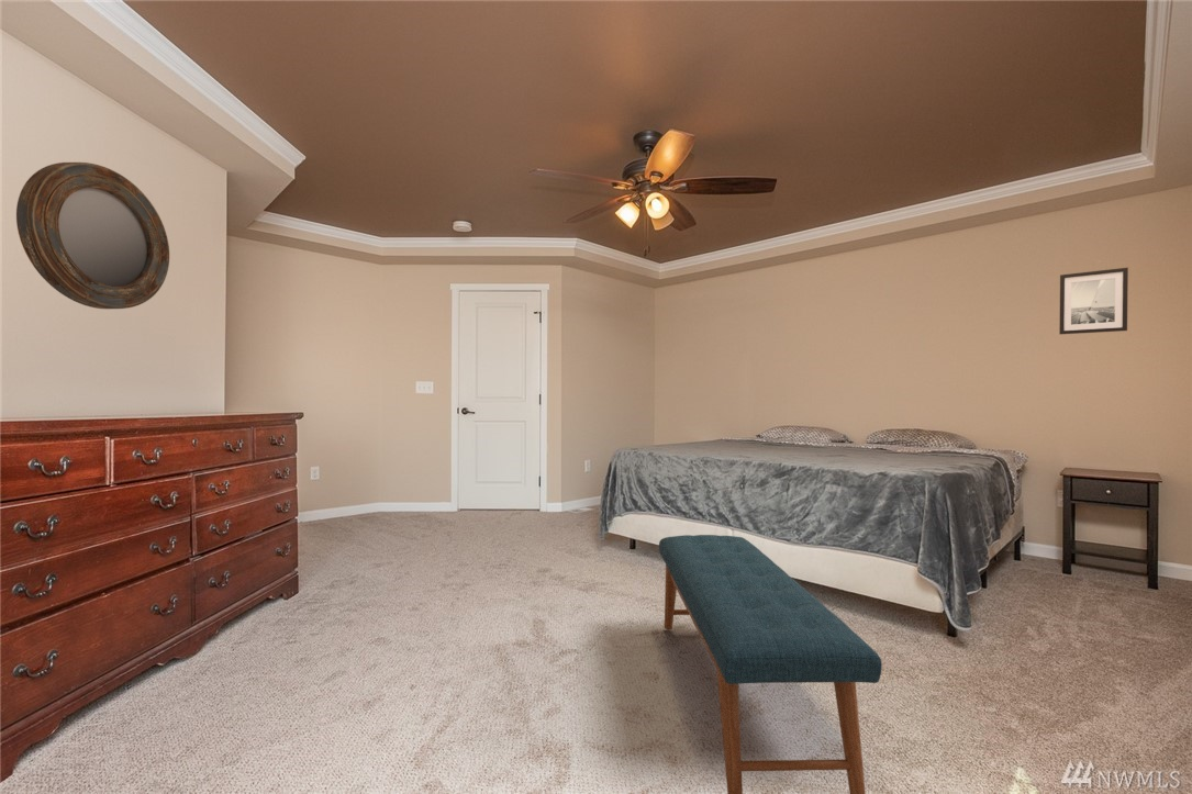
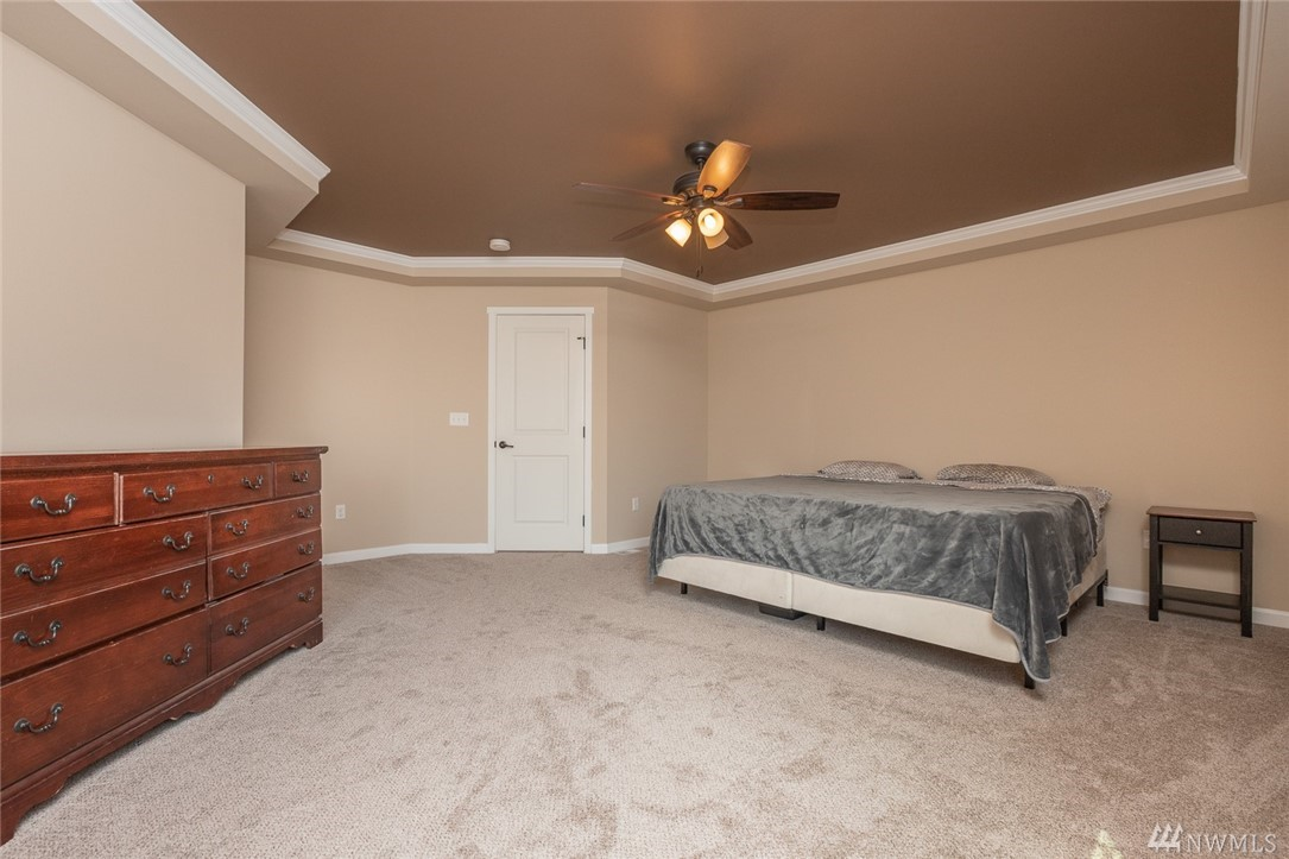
- home mirror [15,161,170,310]
- wall art [1058,267,1129,335]
- bench [658,534,883,794]
